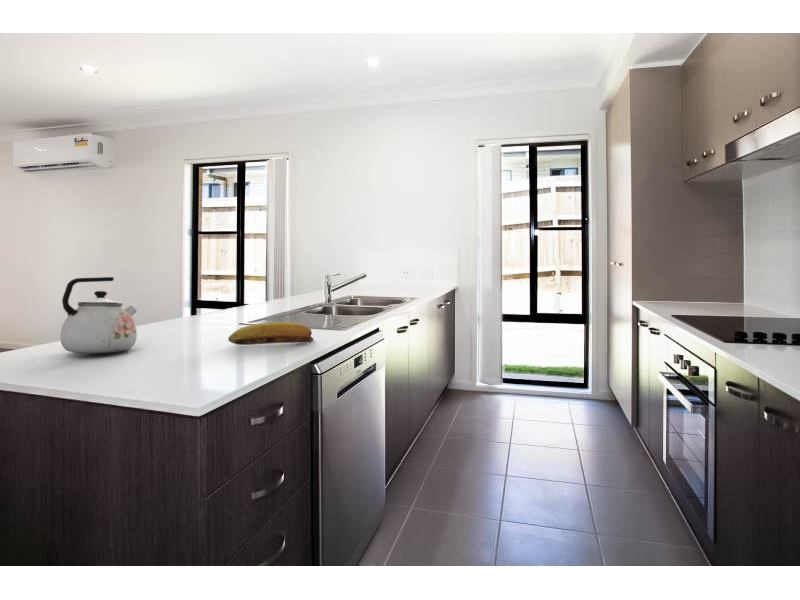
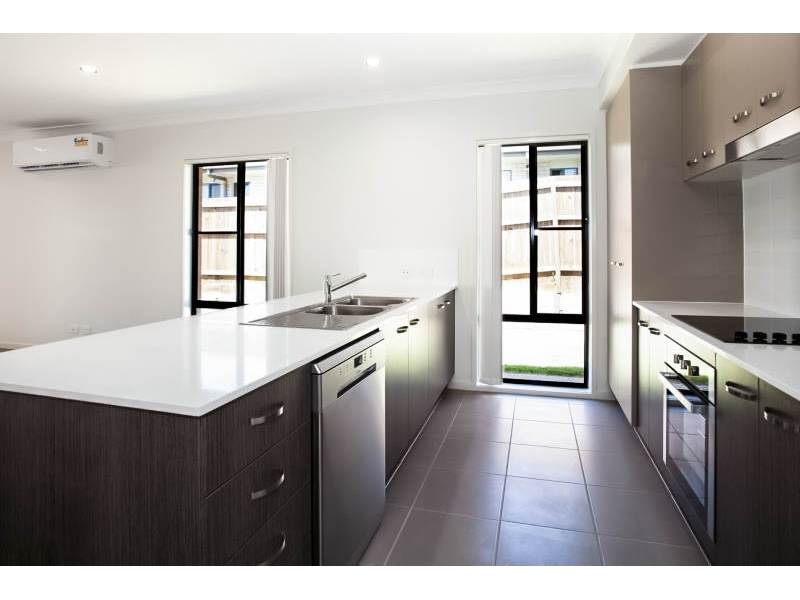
- fruit [227,321,315,346]
- kettle [59,276,138,355]
